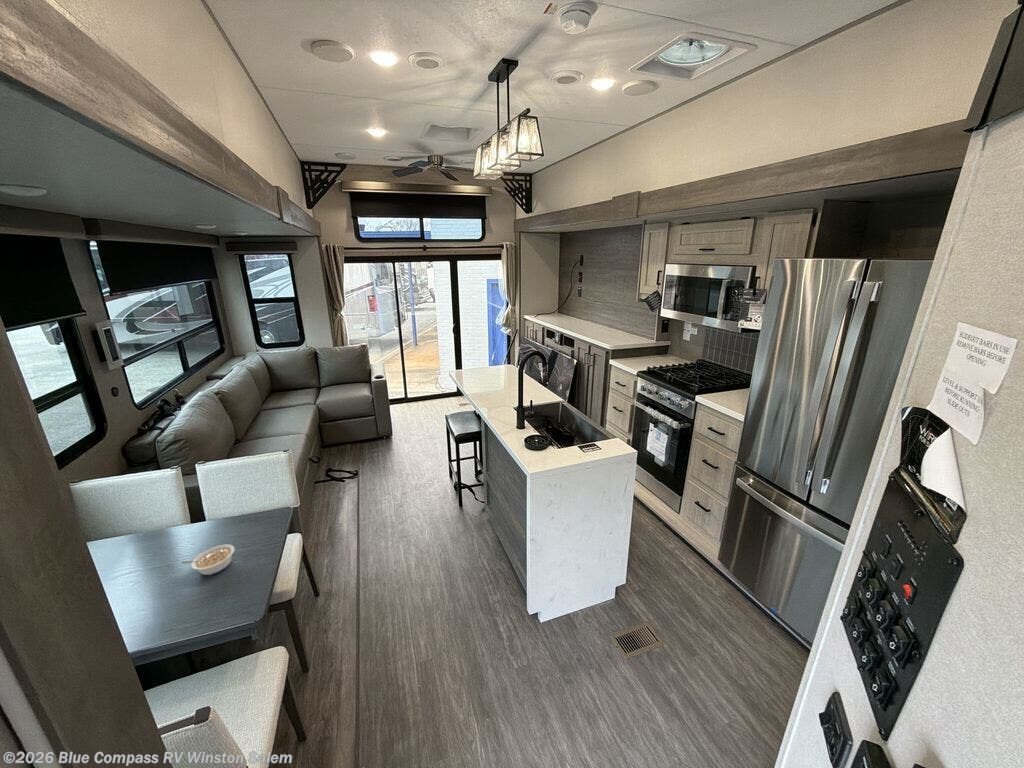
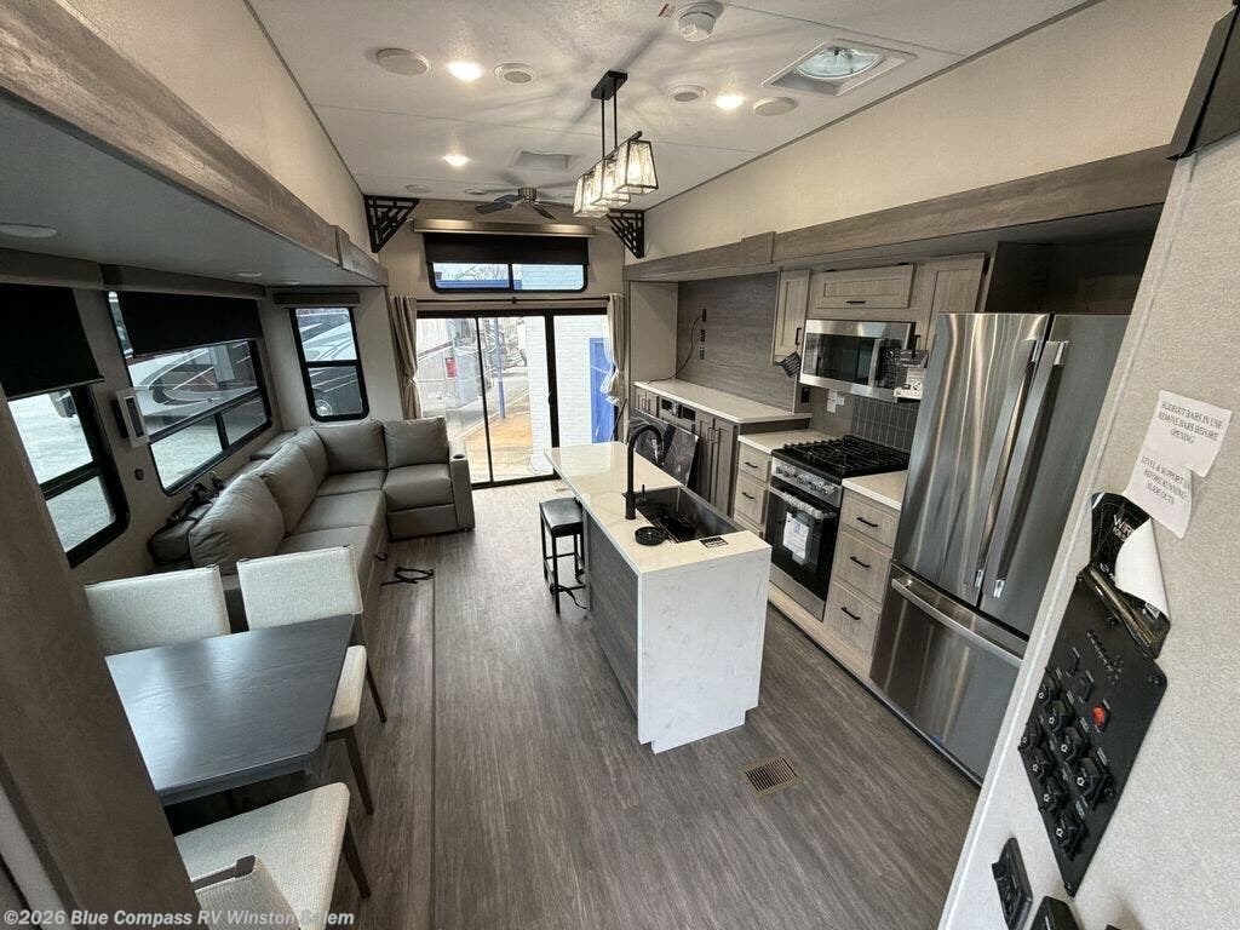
- legume [181,544,236,576]
